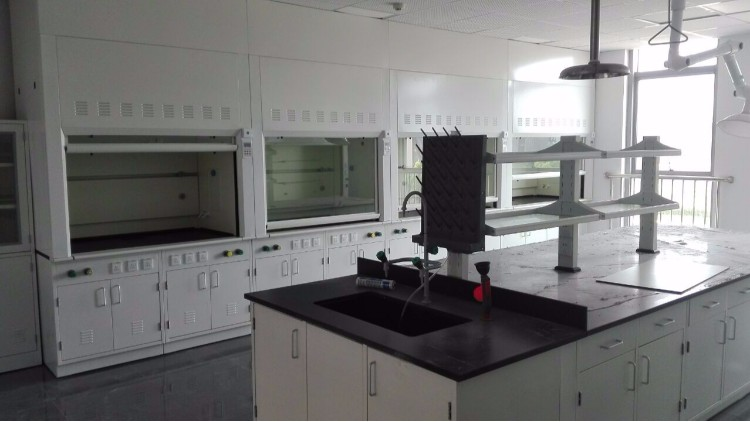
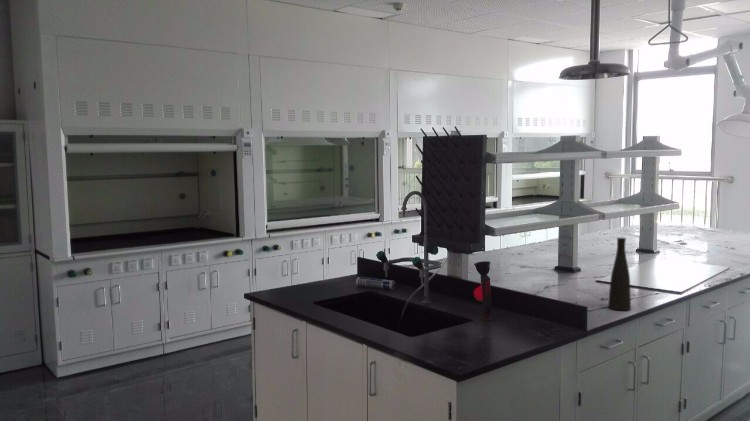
+ vase [607,237,632,311]
